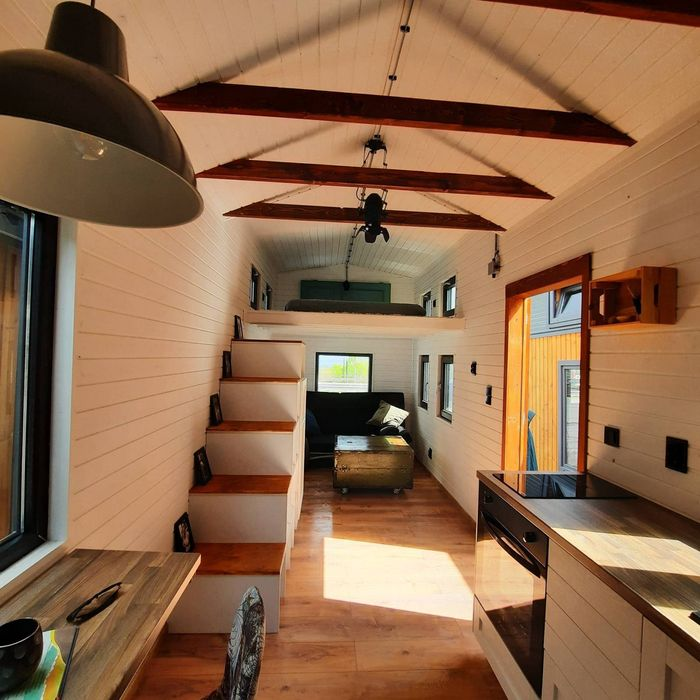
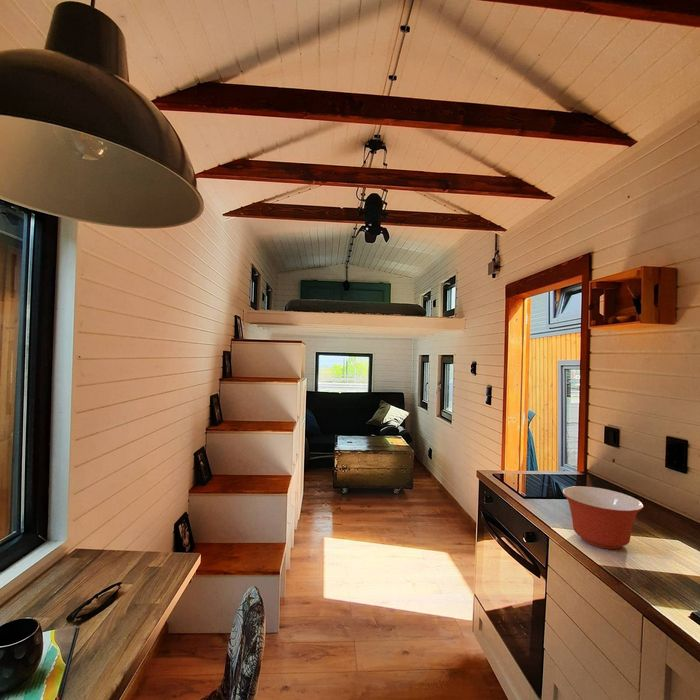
+ mixing bowl [561,485,644,550]
